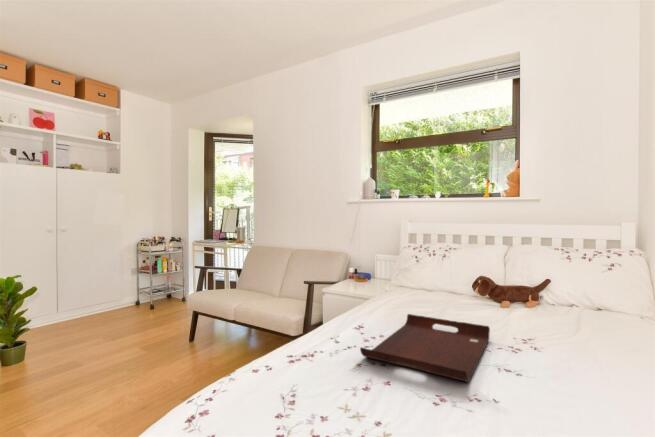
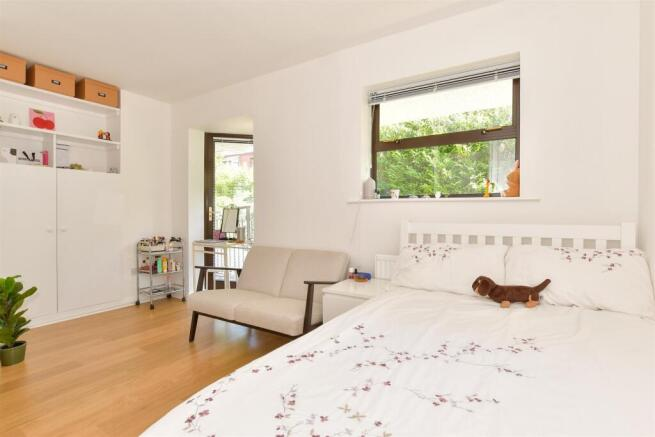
- serving tray [359,313,491,383]
